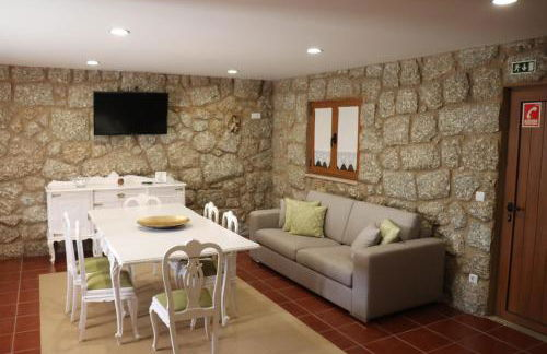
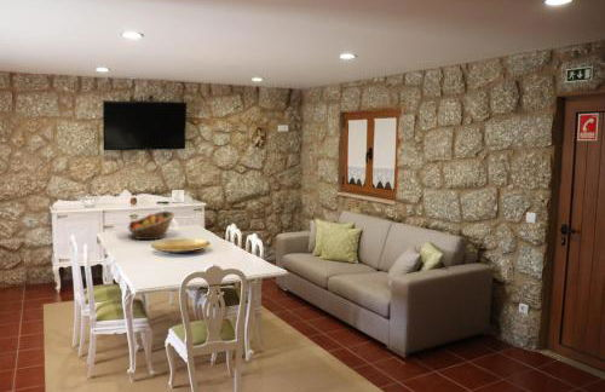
+ fruit basket [127,211,177,241]
